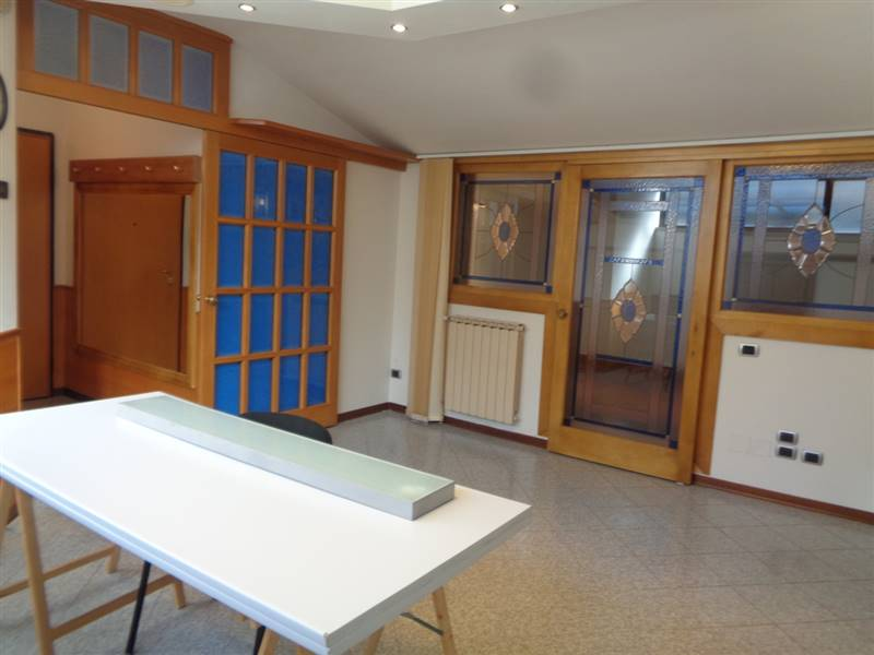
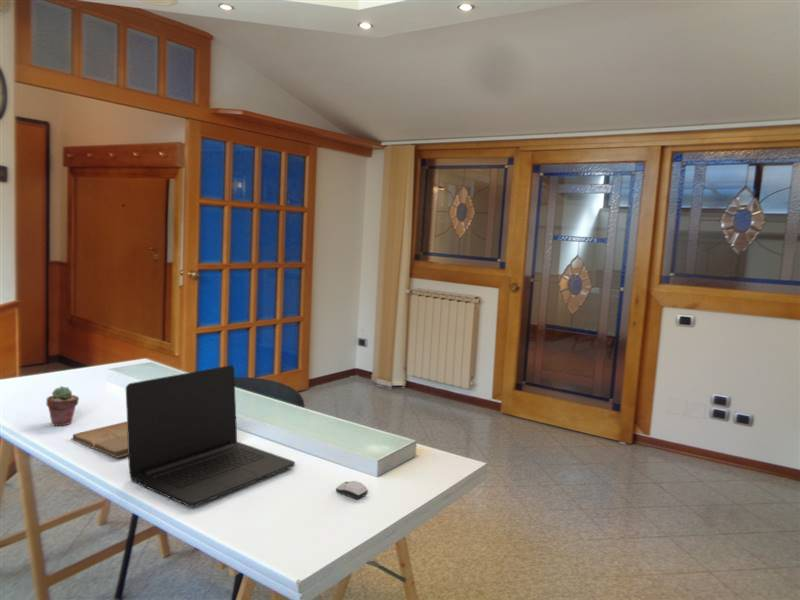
+ computer mouse [335,480,369,500]
+ book [70,421,128,459]
+ laptop [125,364,296,507]
+ potted succulent [45,385,80,427]
